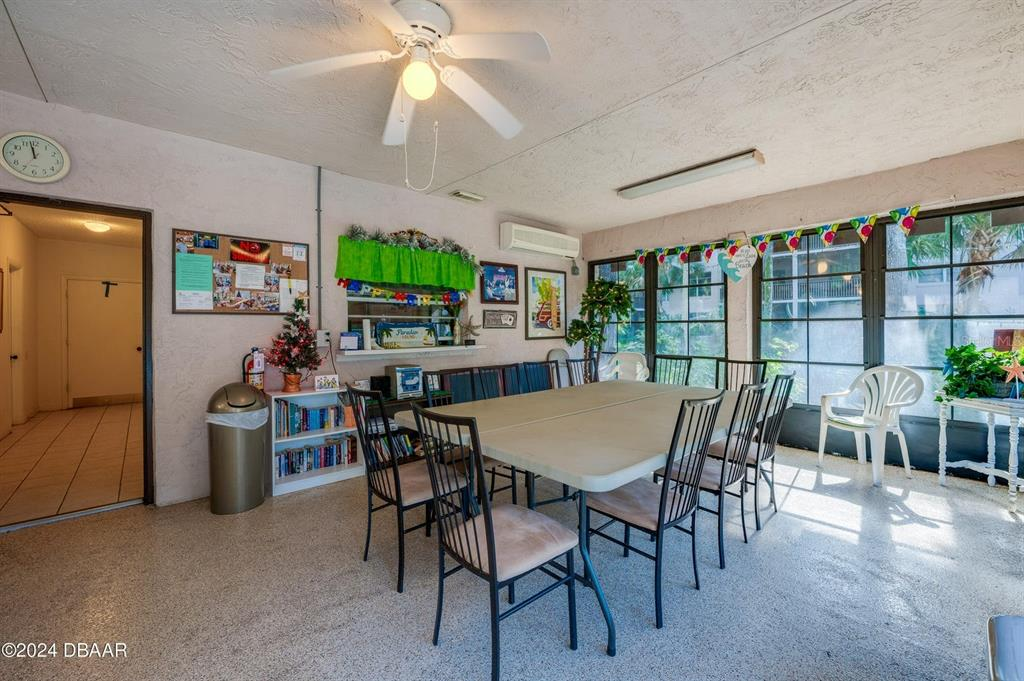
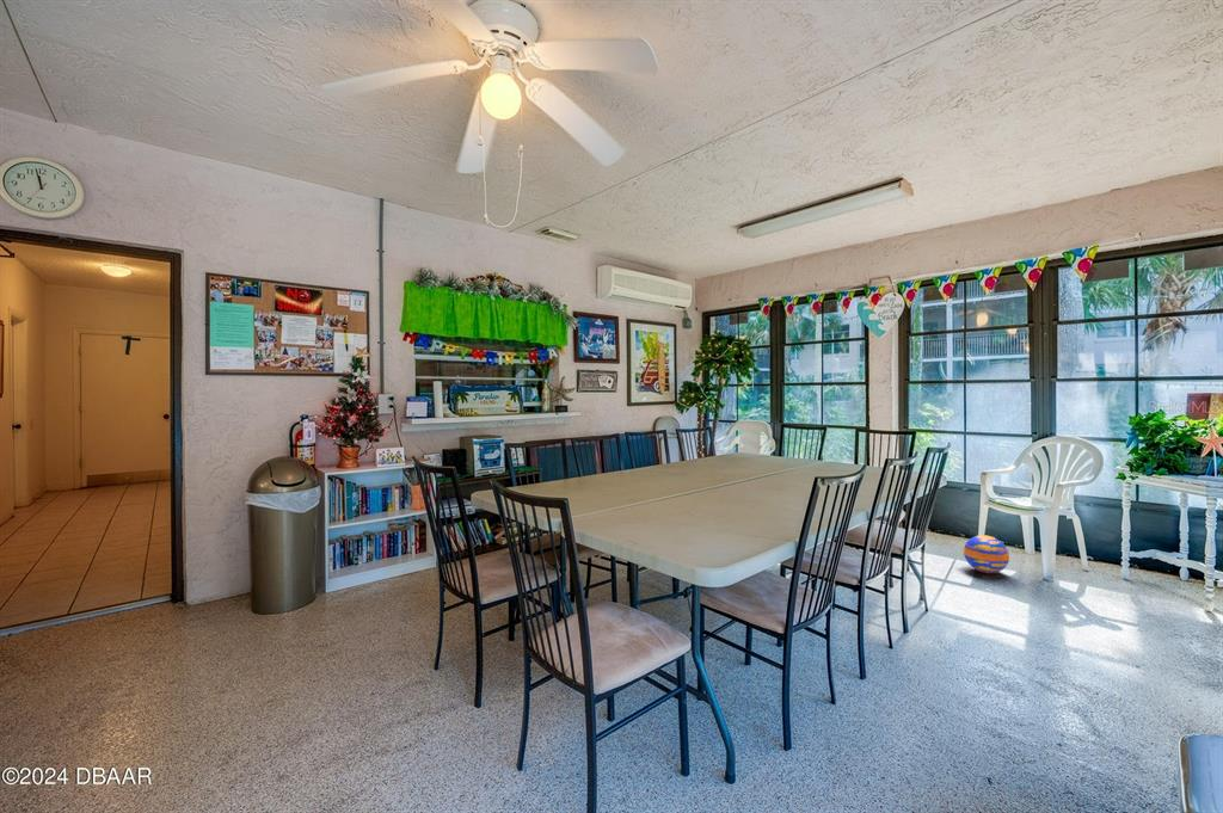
+ ball [963,534,1010,574]
